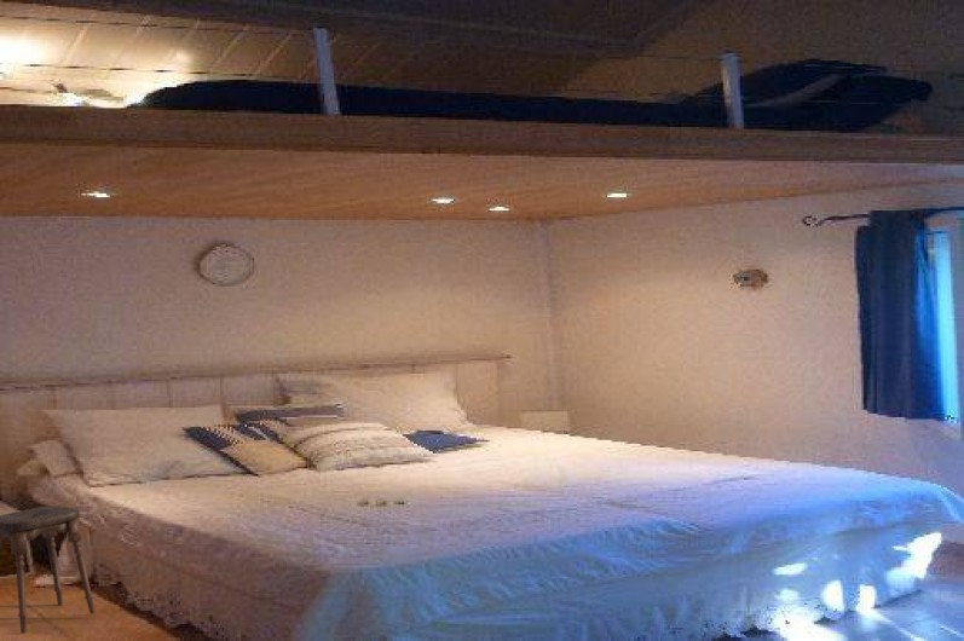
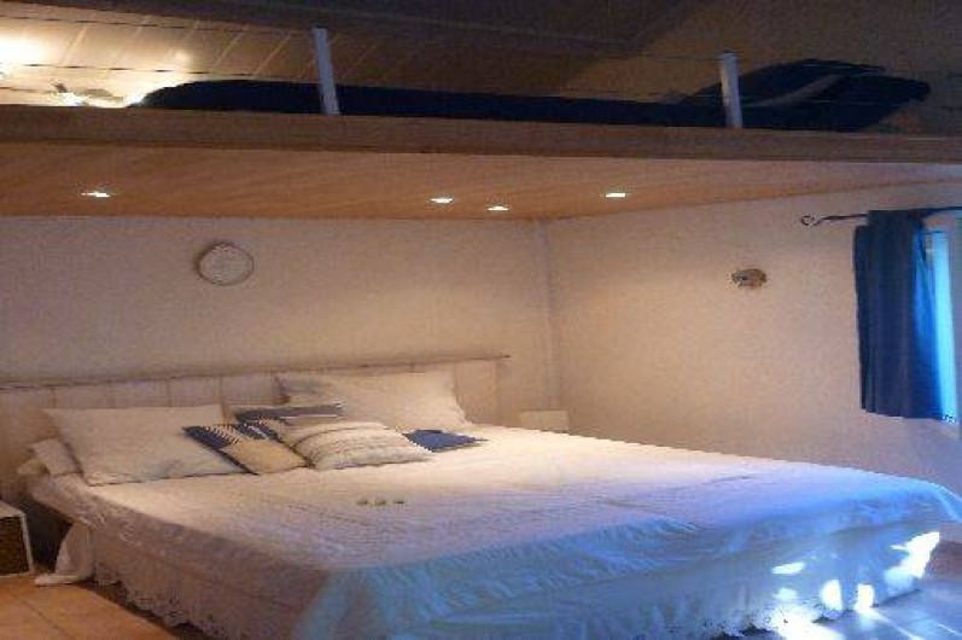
- stool [0,504,96,634]
